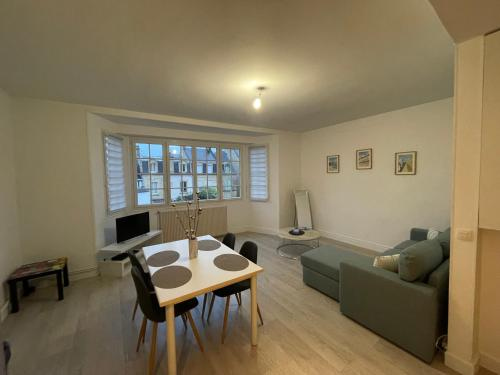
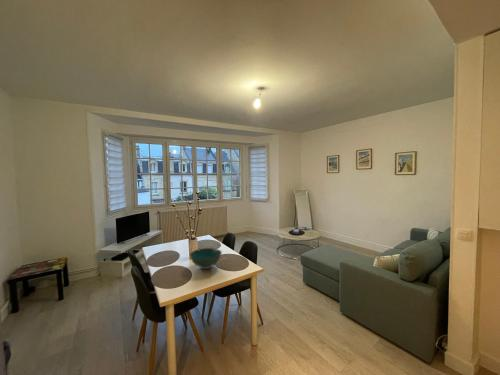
+ bowl [189,247,223,270]
